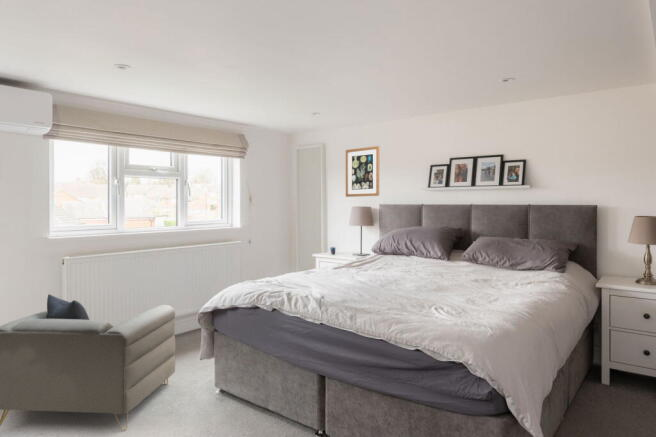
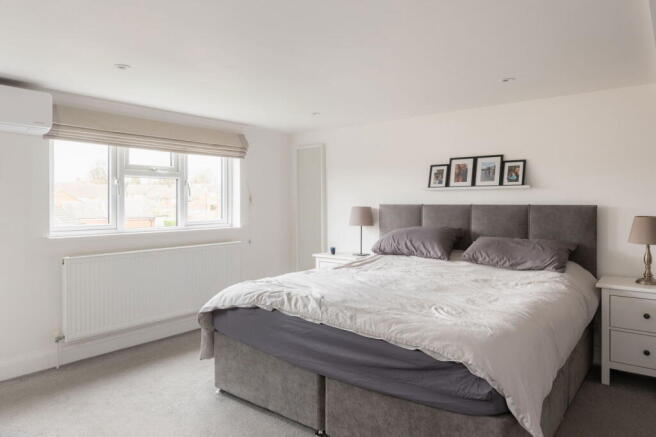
- armchair [0,293,176,431]
- wall art [345,145,380,198]
